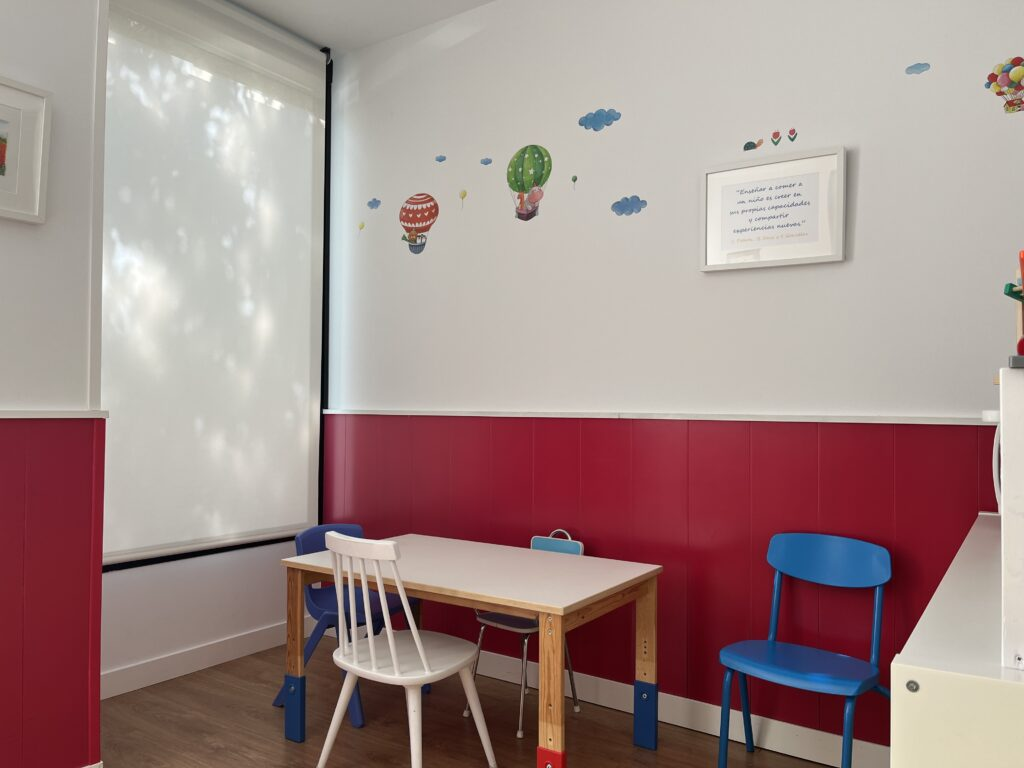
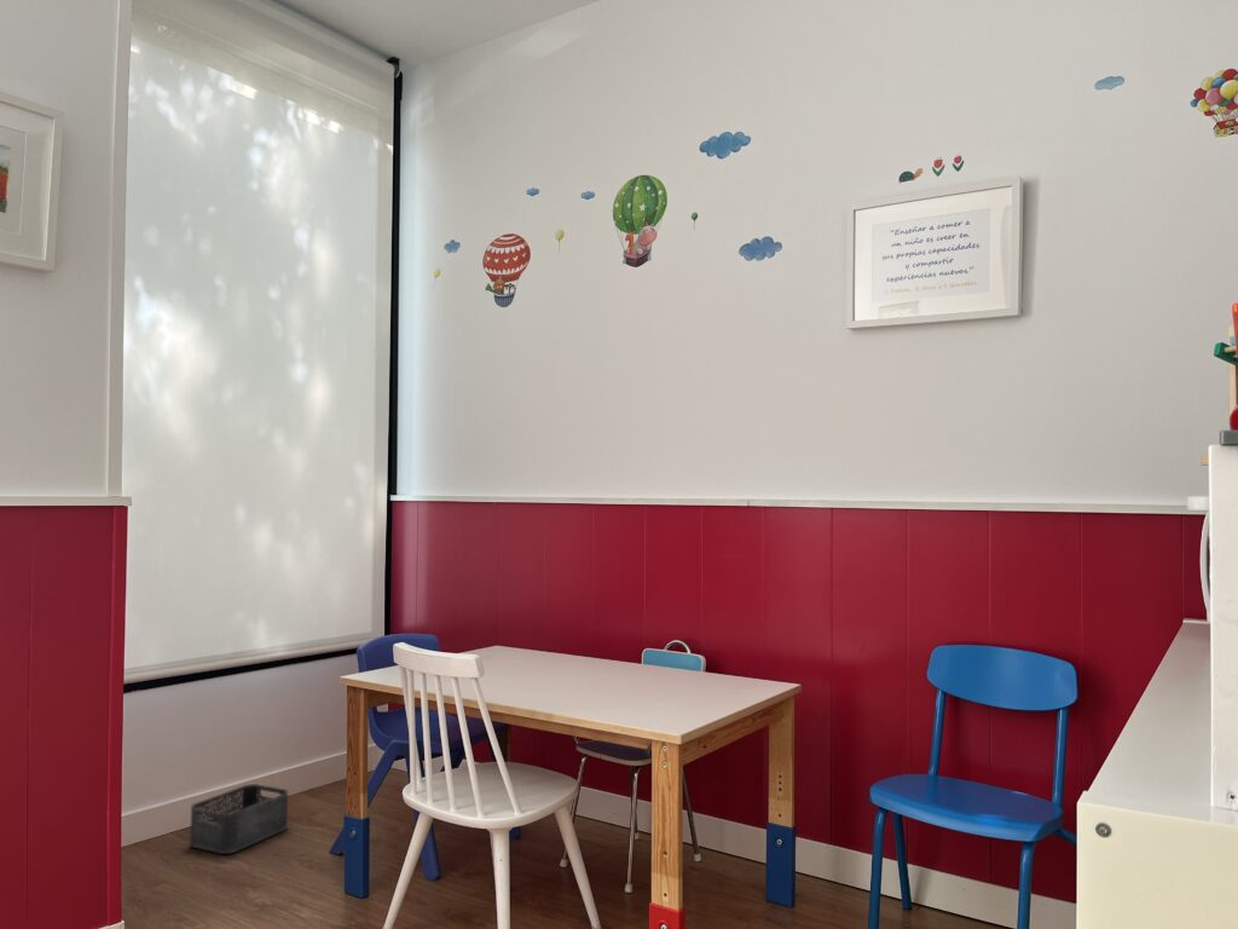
+ storage bin [189,783,289,855]
